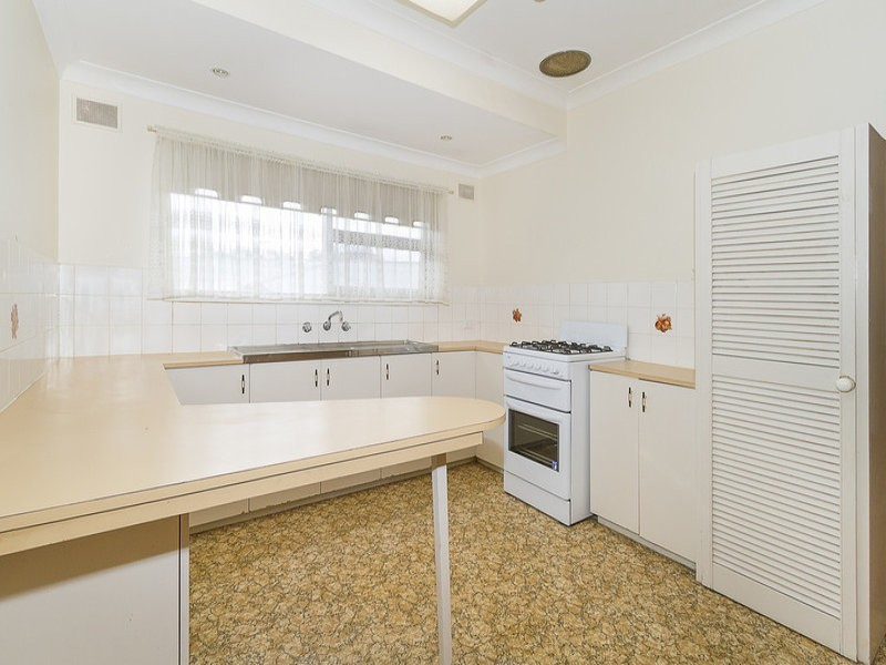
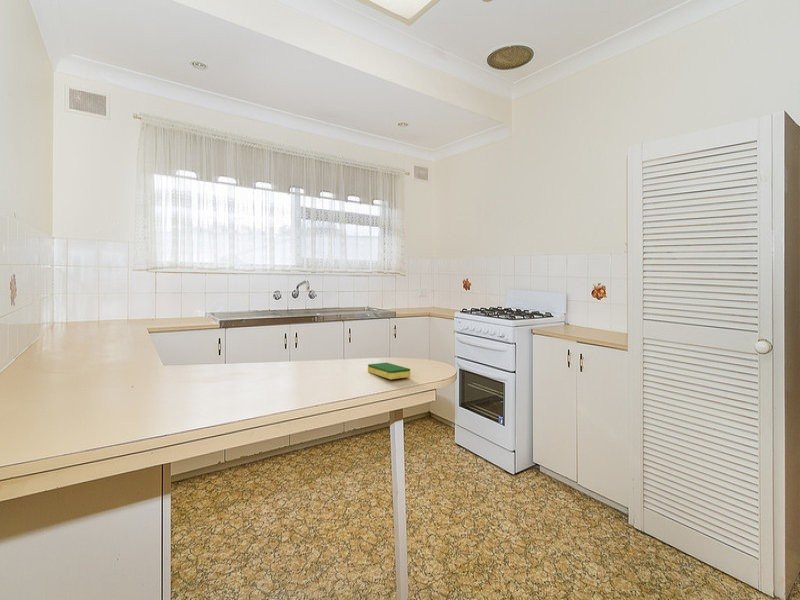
+ dish sponge [367,362,411,380]
